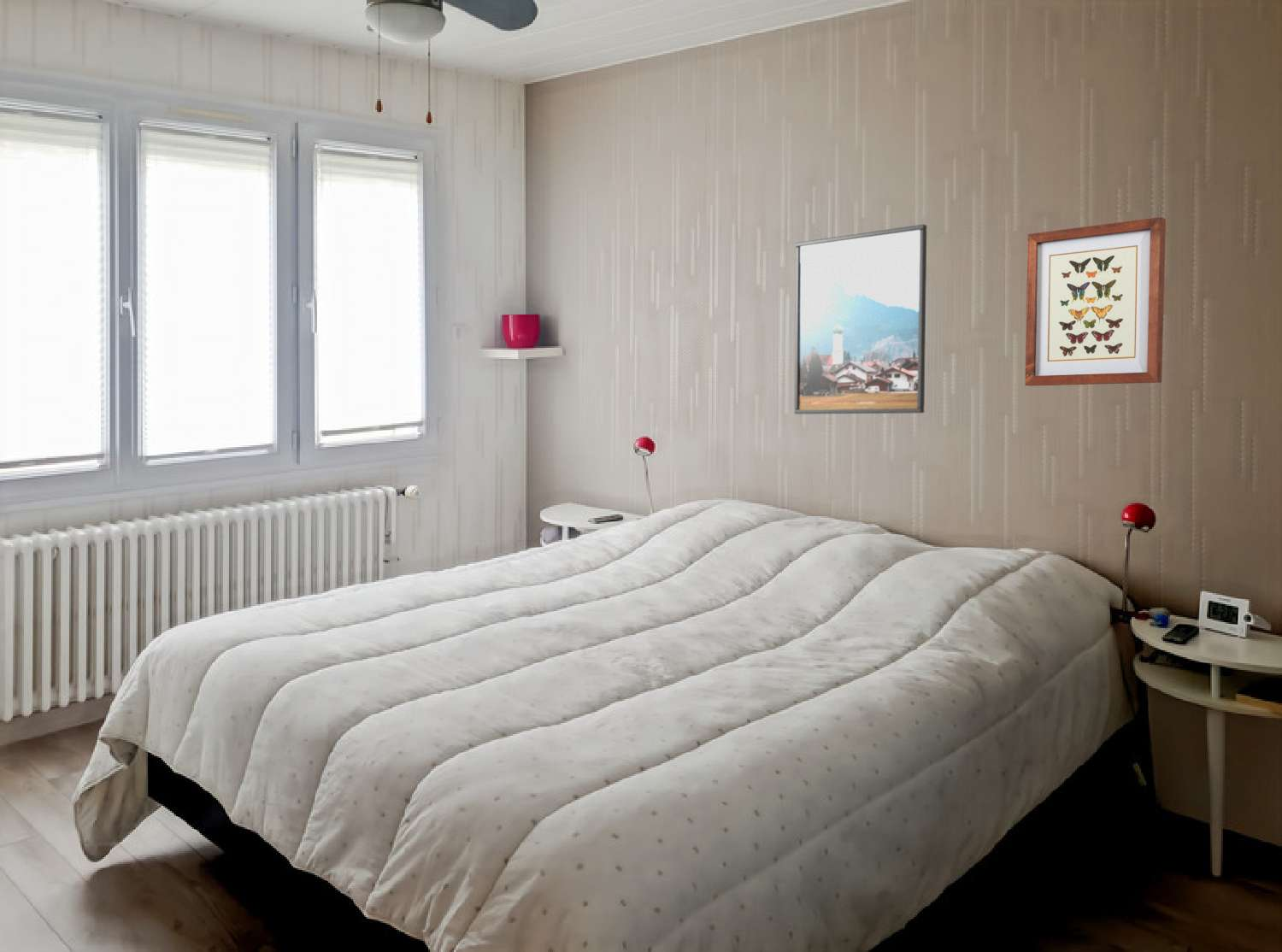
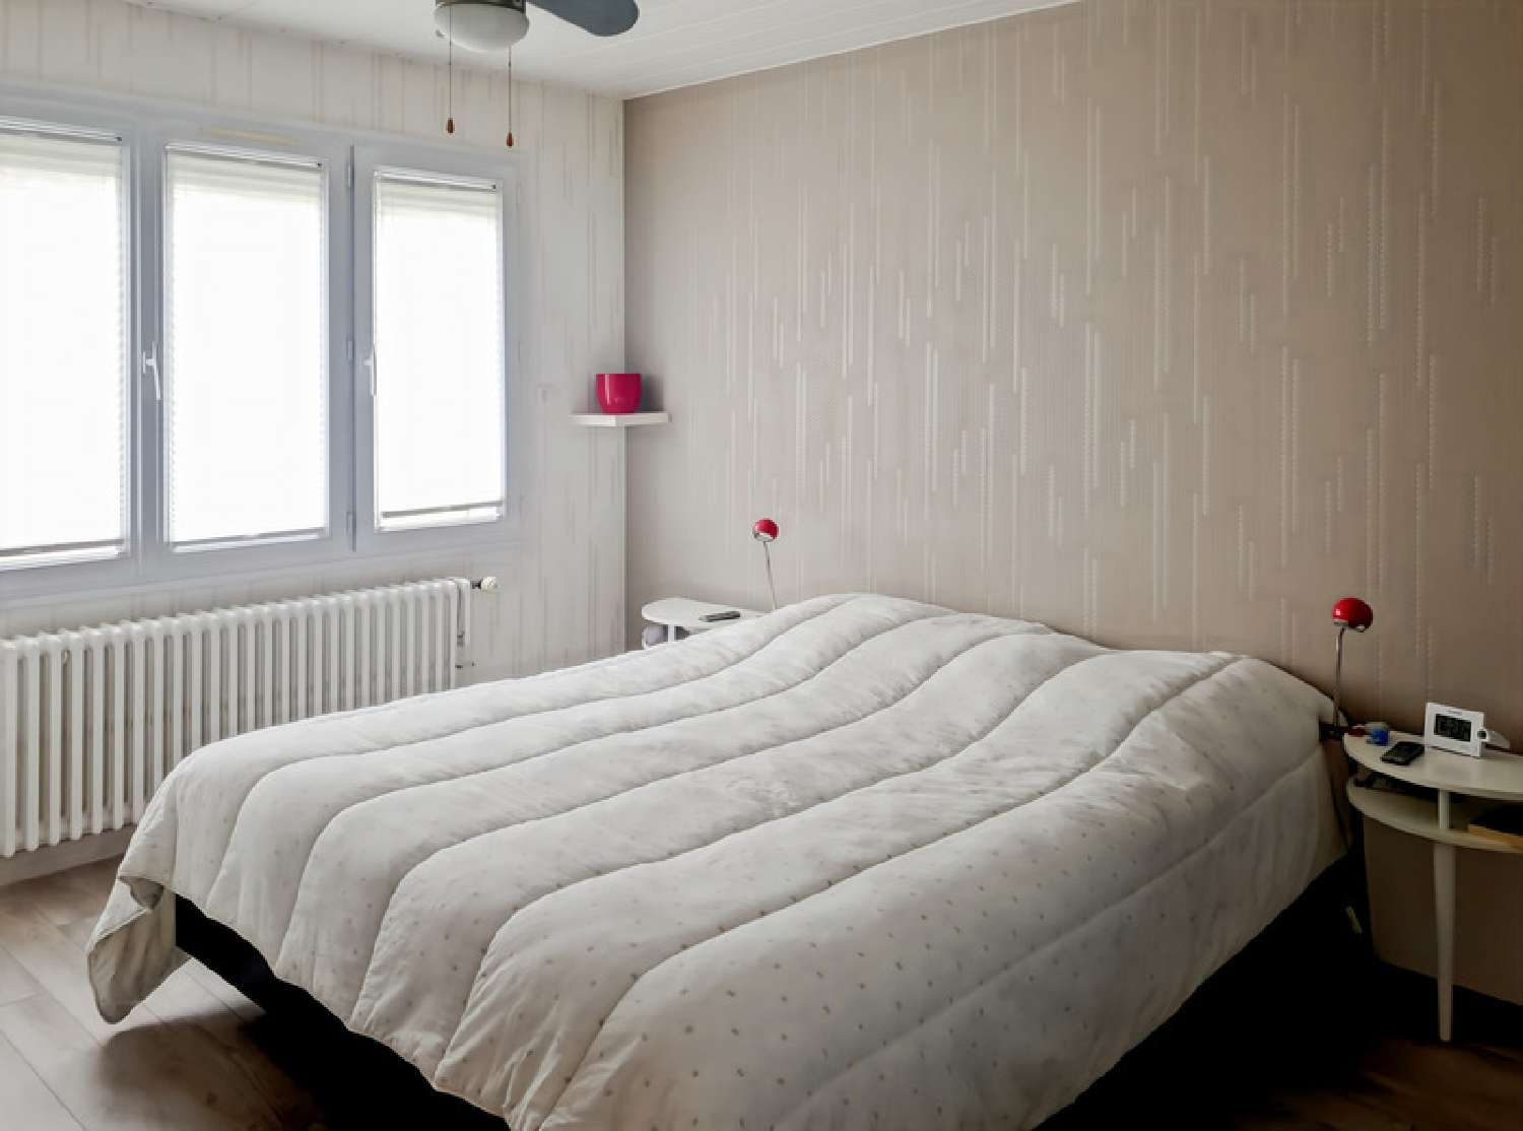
- wall art [1024,216,1167,386]
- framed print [794,224,927,414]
